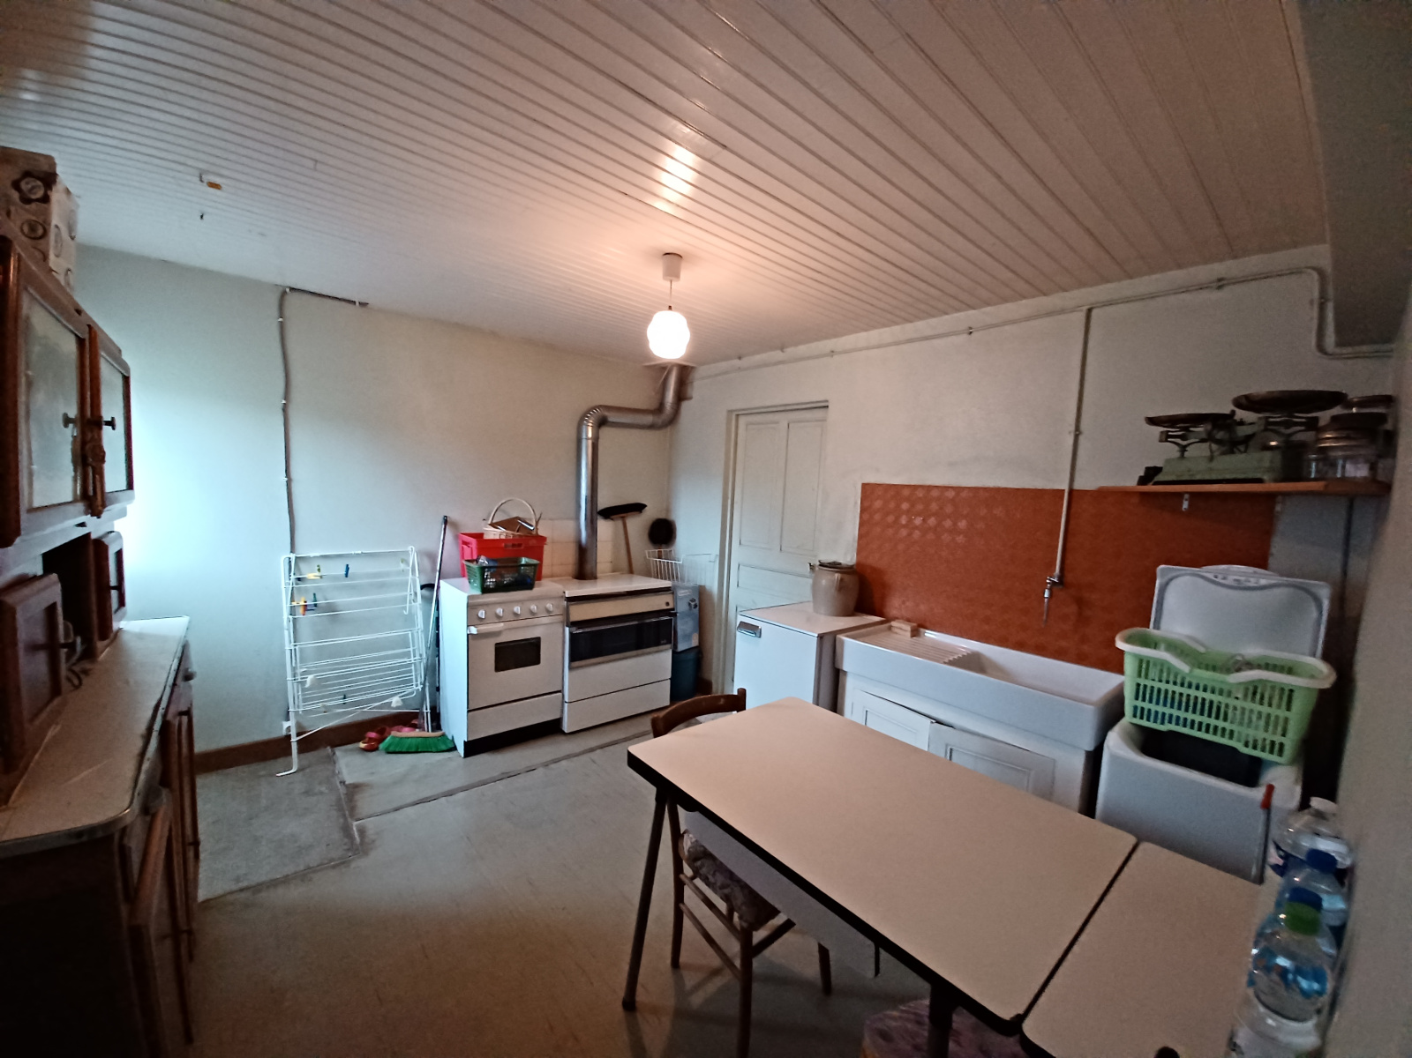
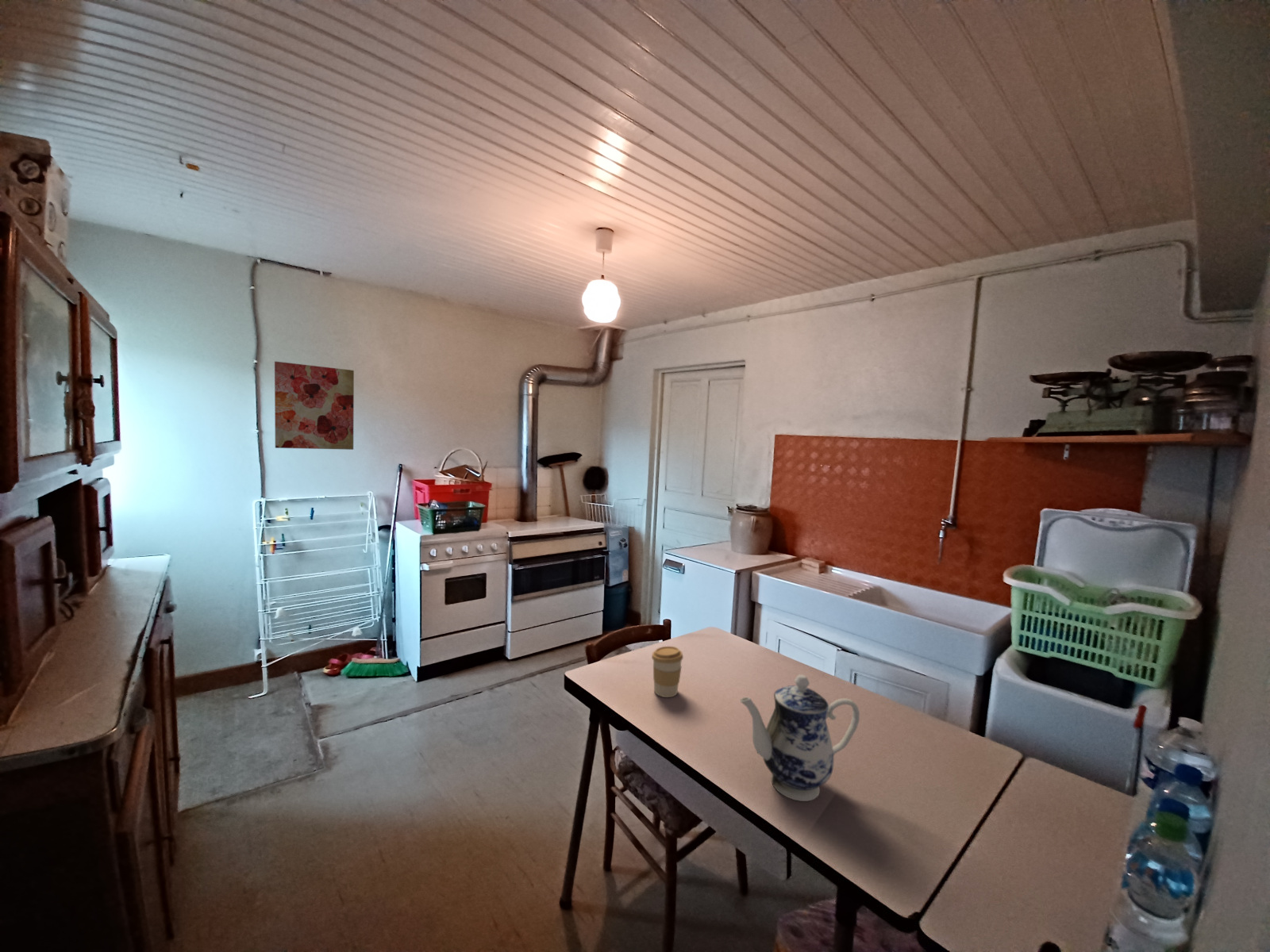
+ coffee cup [651,646,684,698]
+ teapot [739,674,860,802]
+ wall art [274,361,355,451]
